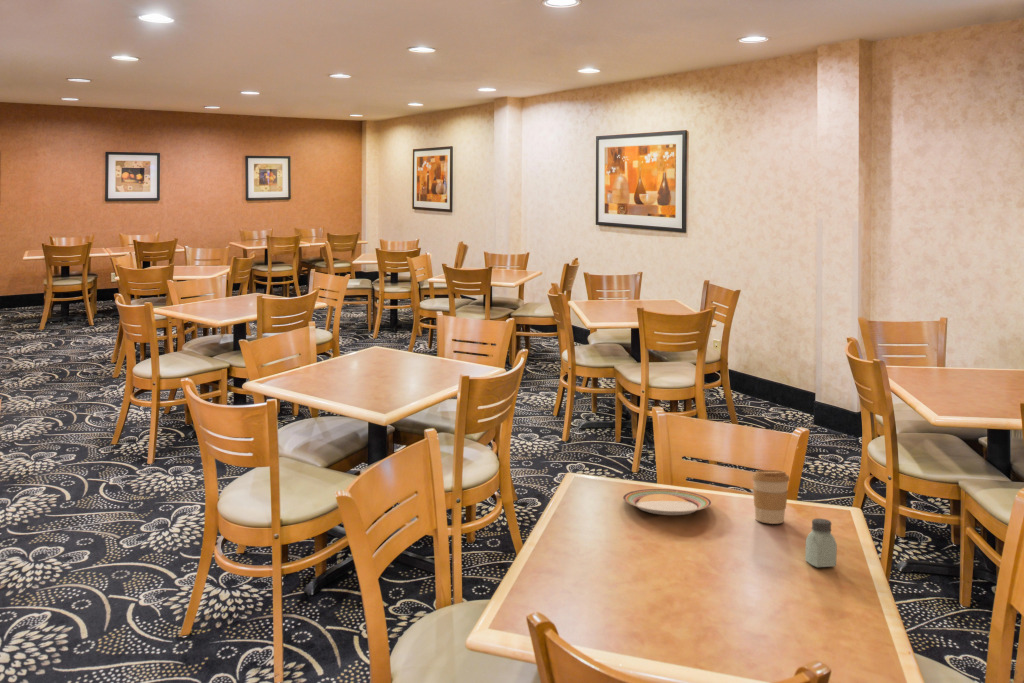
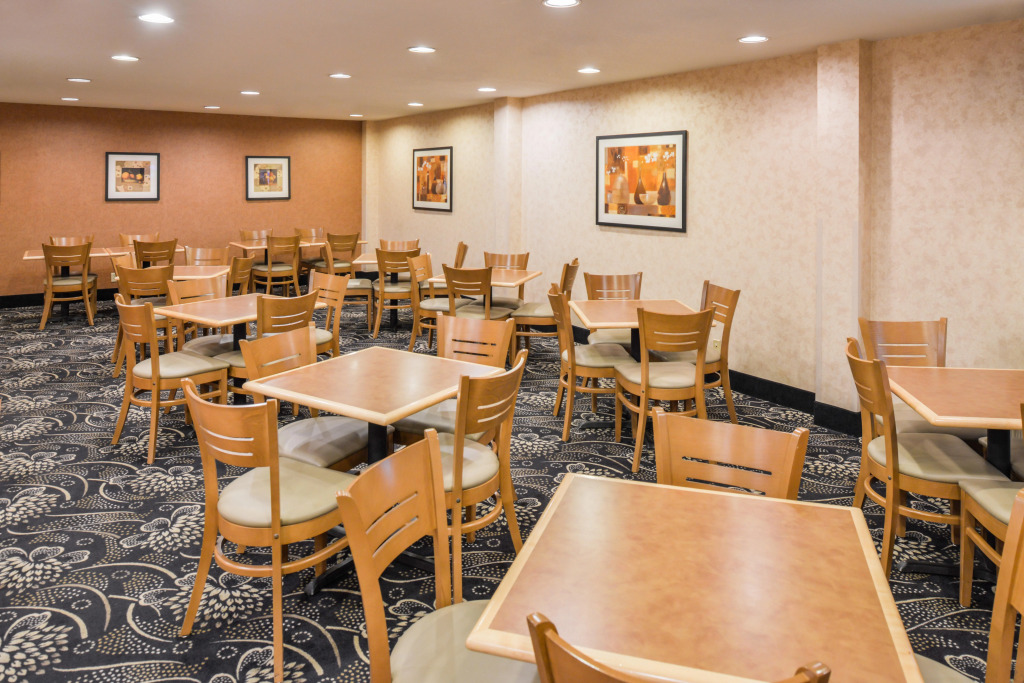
- coffee cup [750,469,791,525]
- plate [622,488,712,516]
- saltshaker [804,518,838,568]
